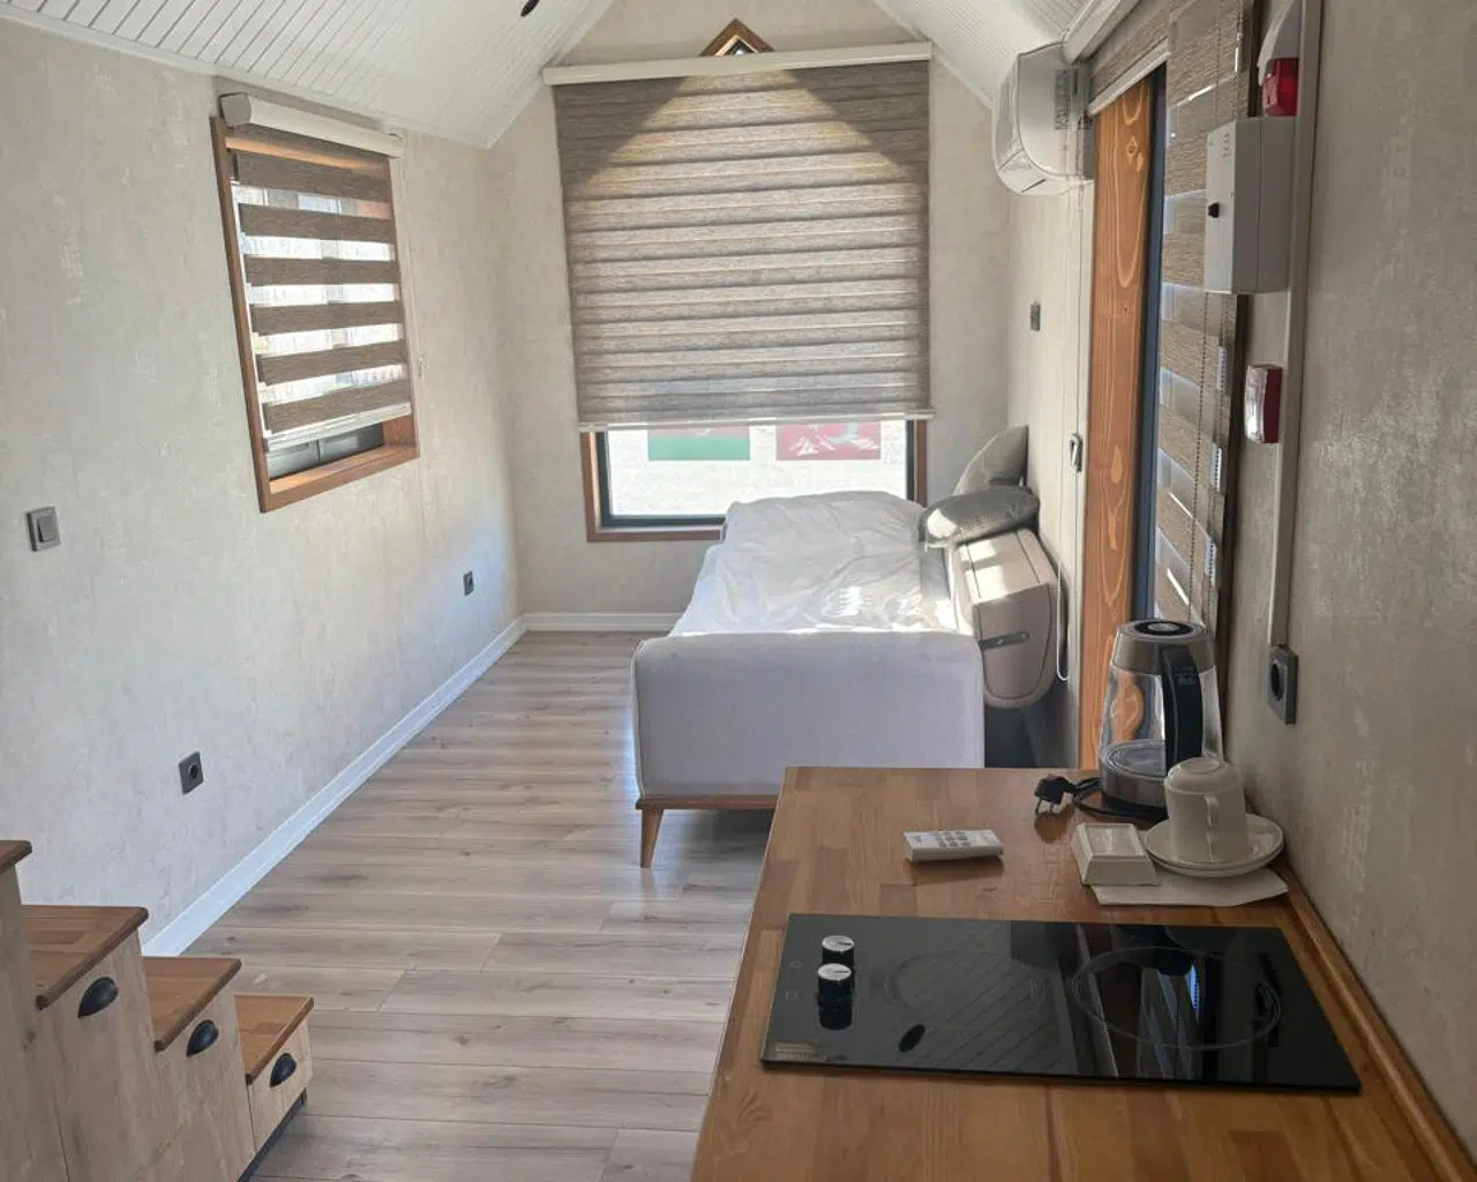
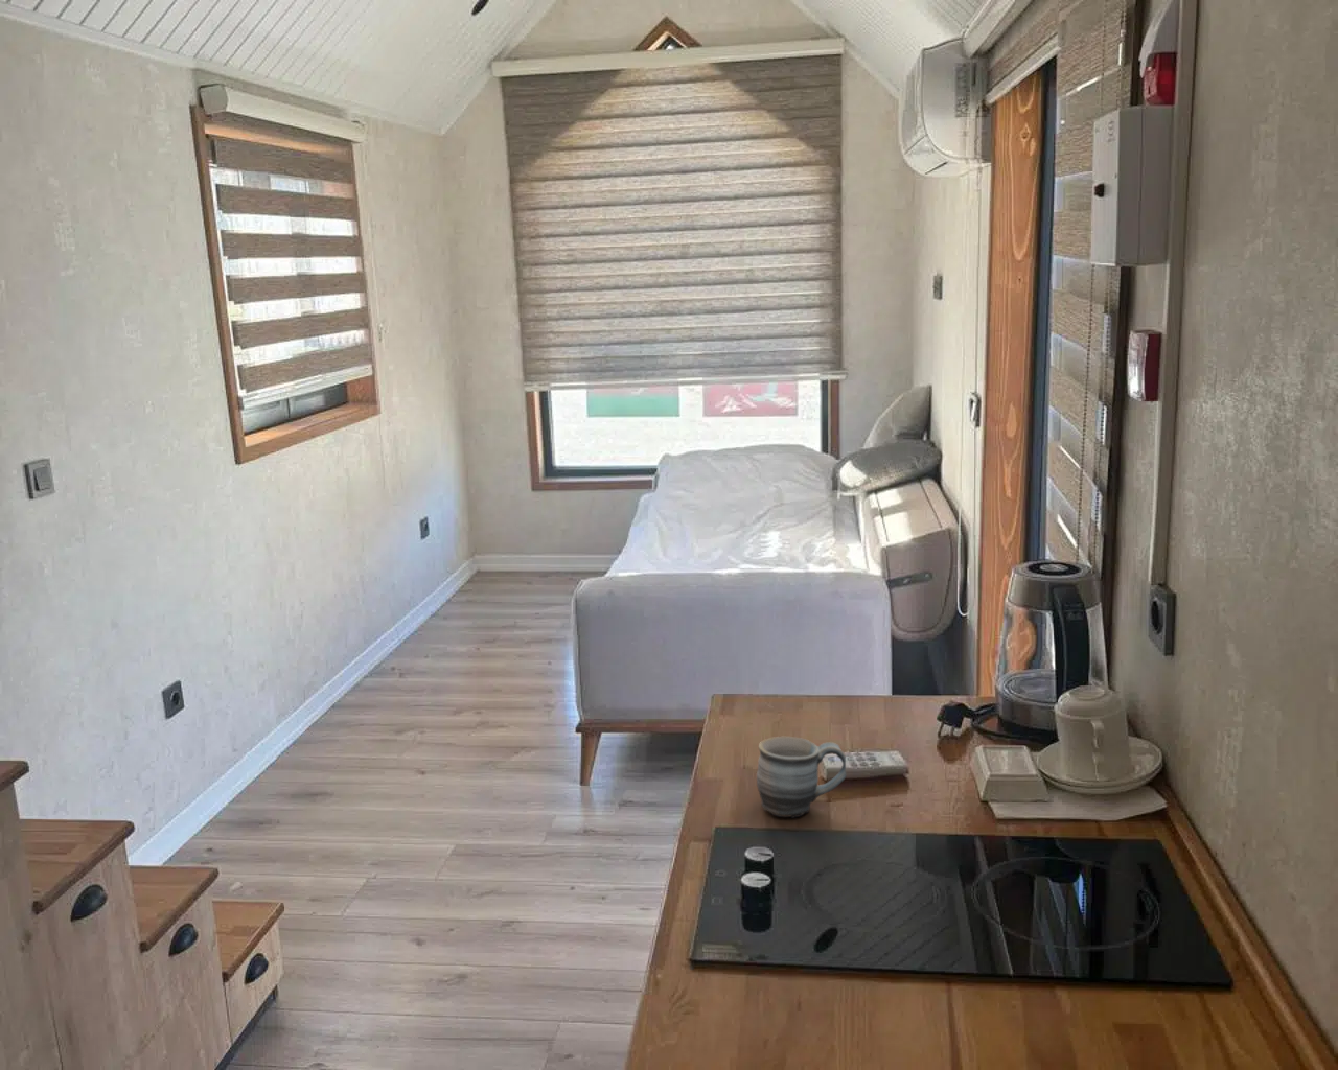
+ mug [756,736,846,819]
